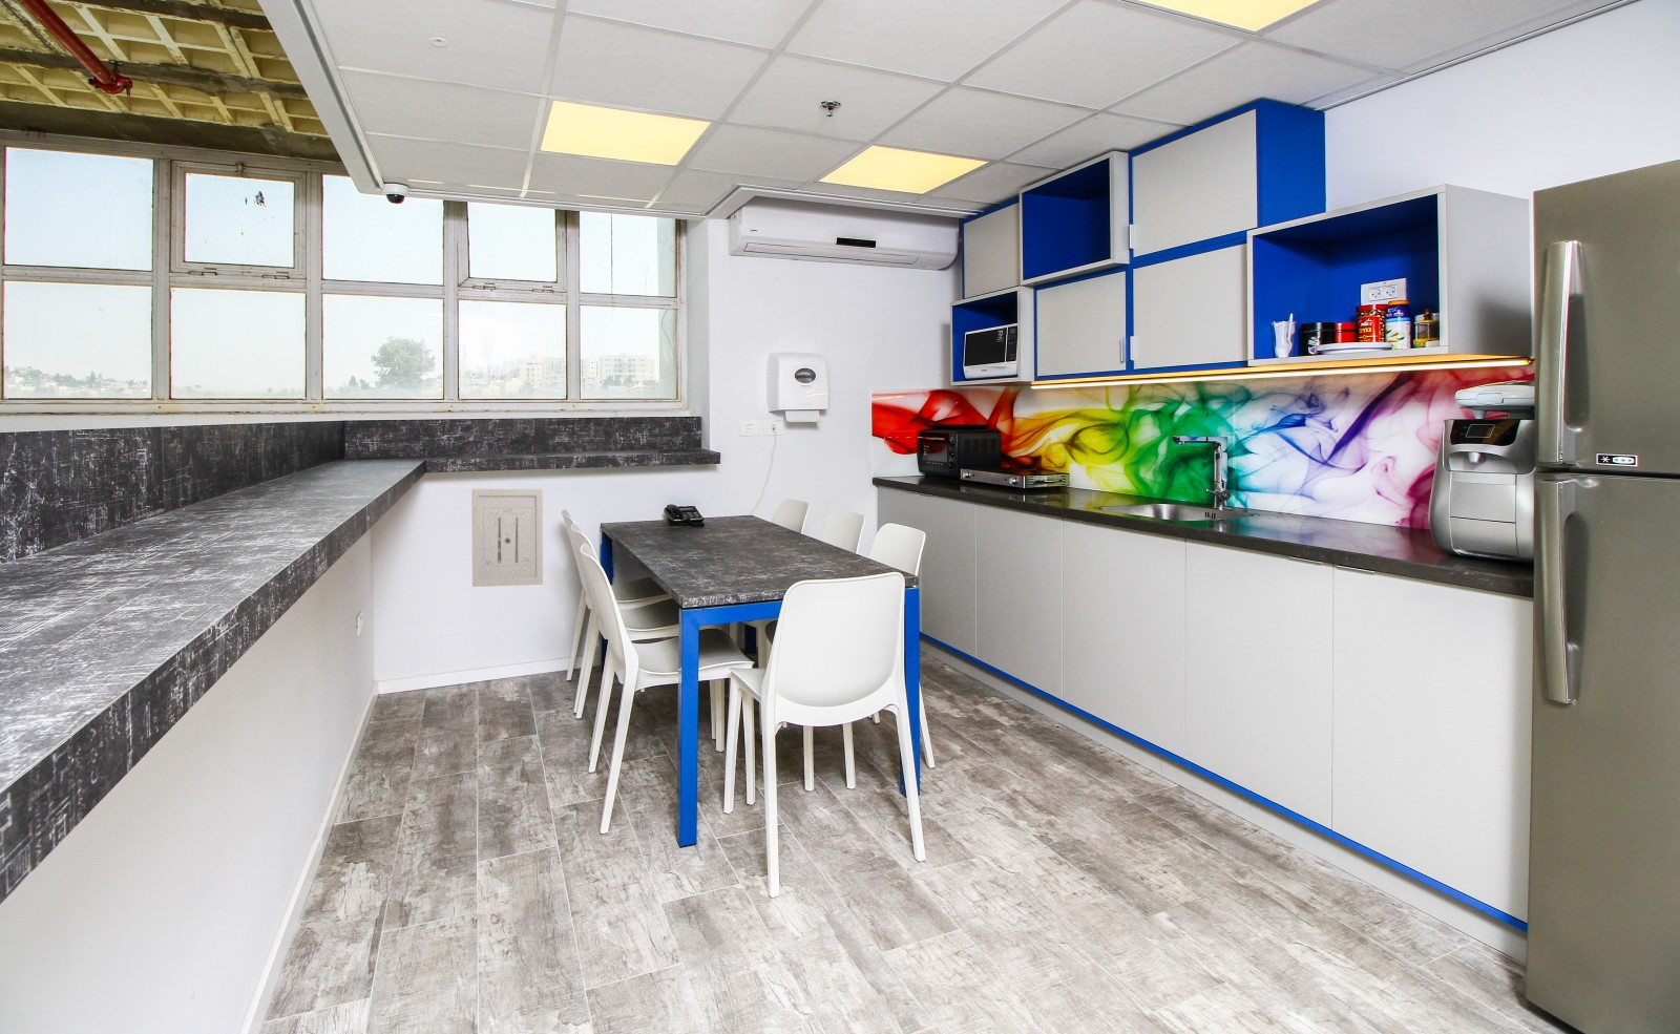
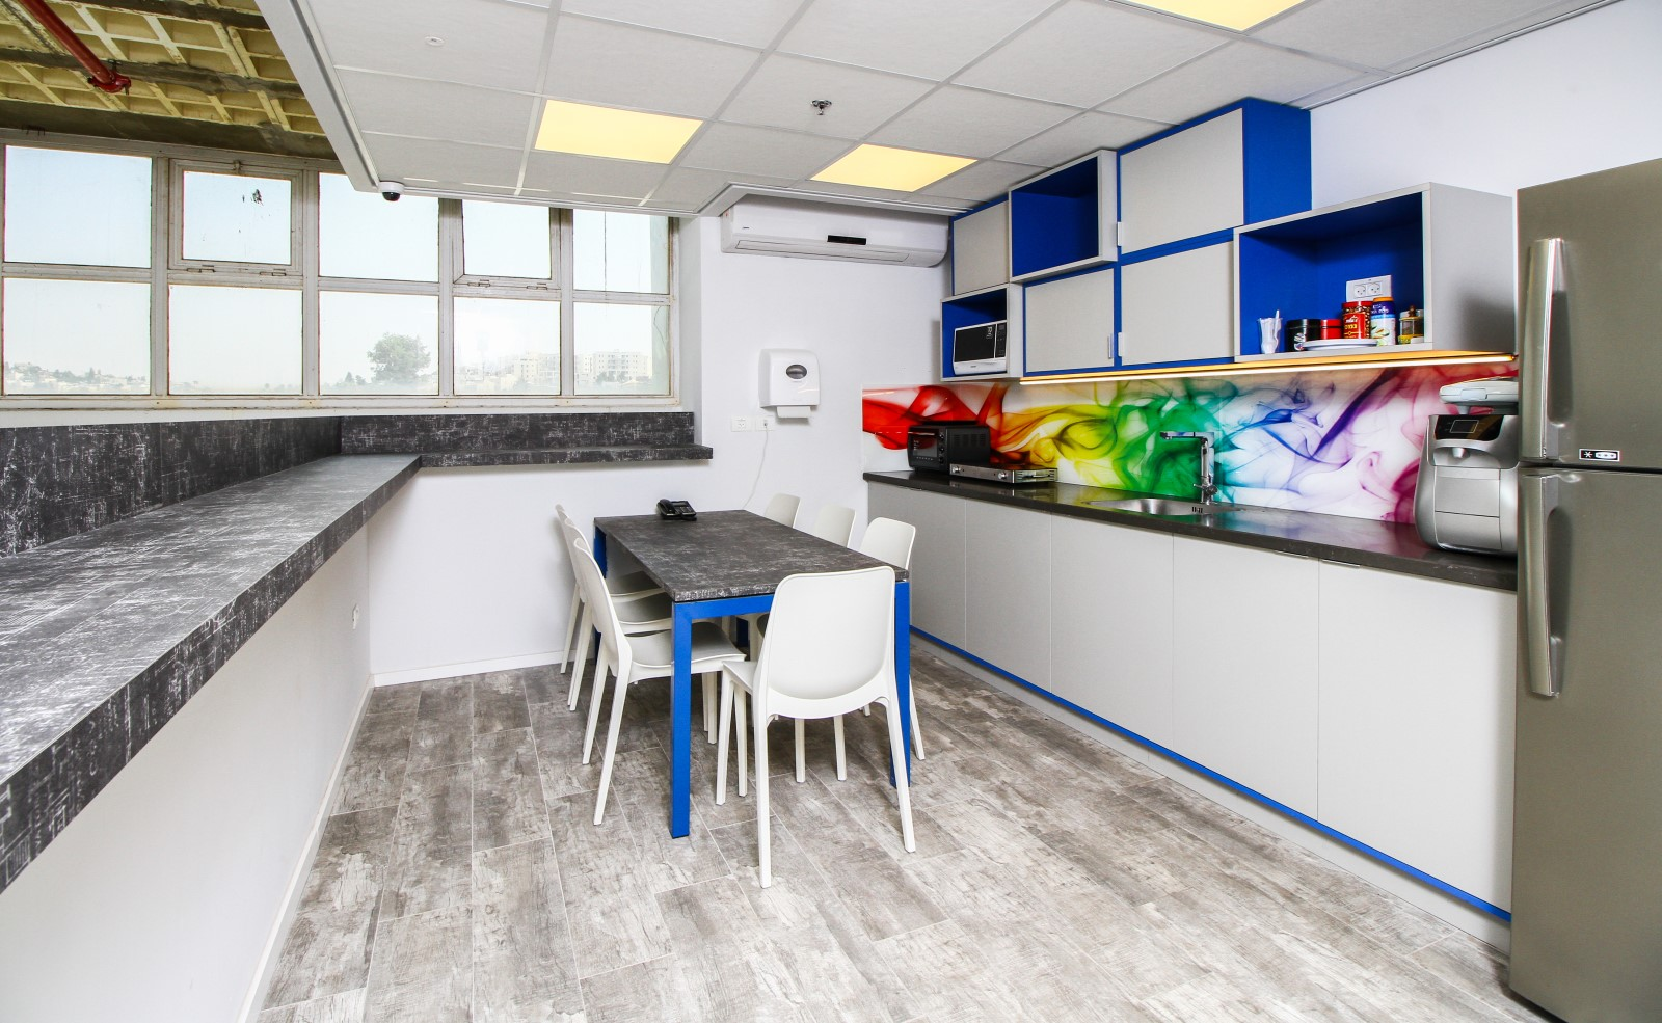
- wall art [470,488,544,588]
